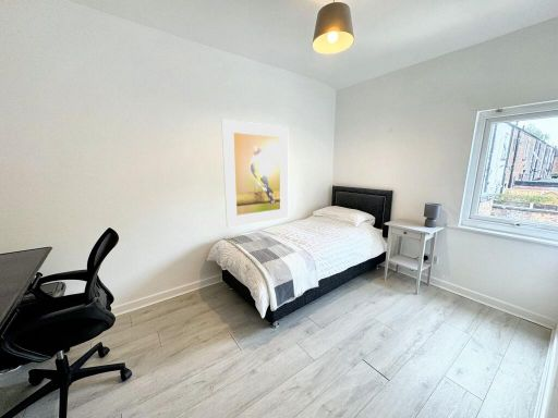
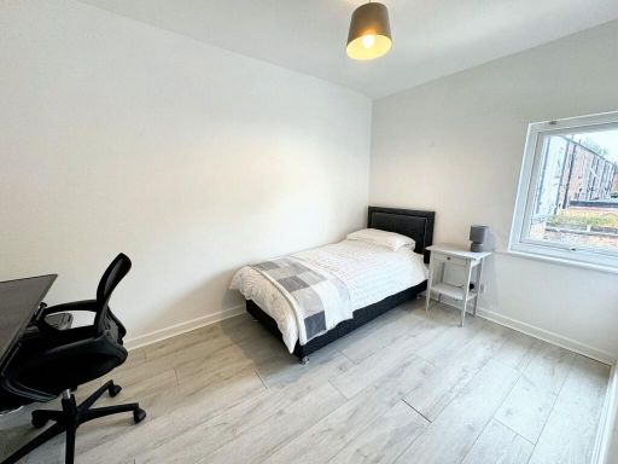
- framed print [220,118,289,229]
